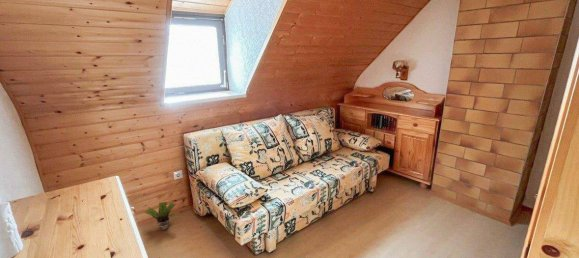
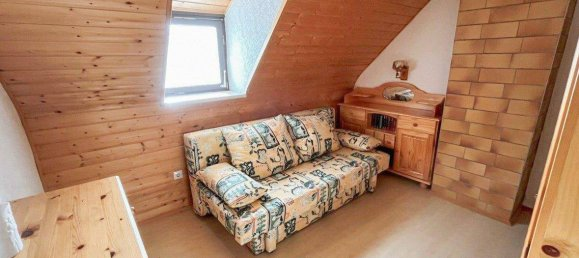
- potted plant [144,201,180,231]
